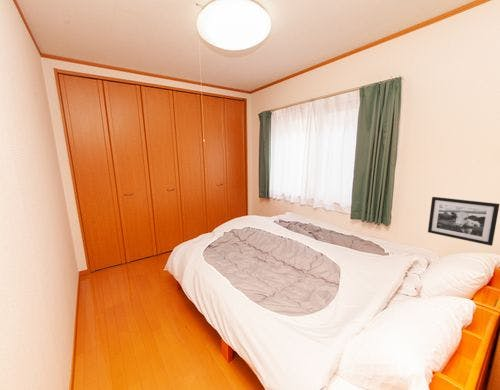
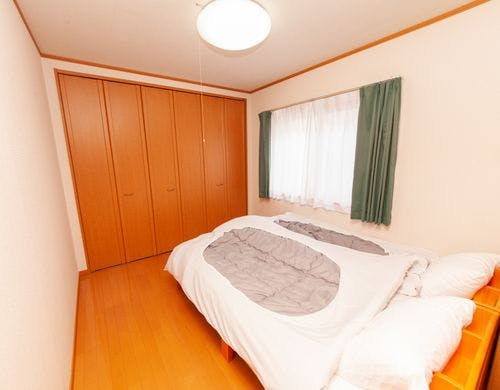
- picture frame [427,196,500,247]
